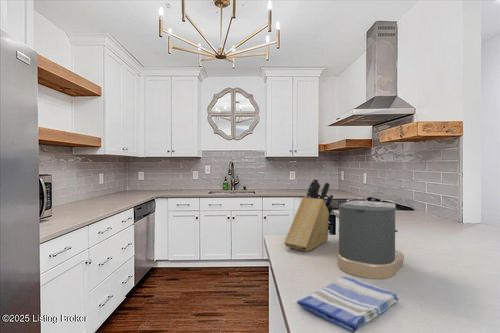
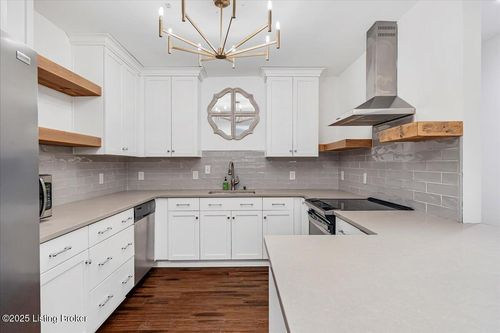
- dish towel [296,276,400,333]
- knife block [283,178,335,252]
- coffee maker [337,197,405,280]
